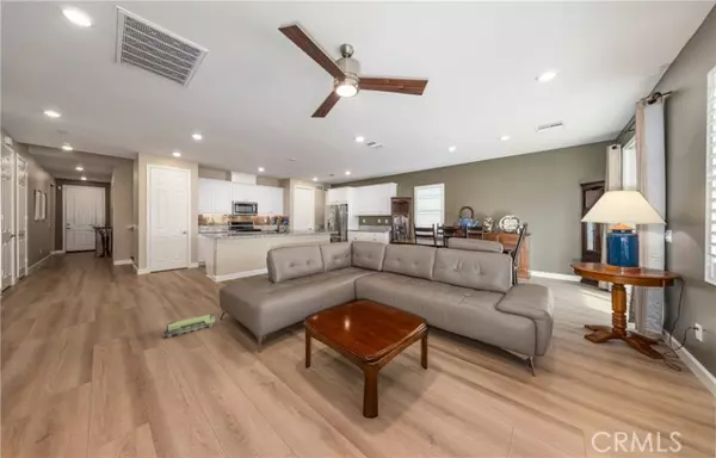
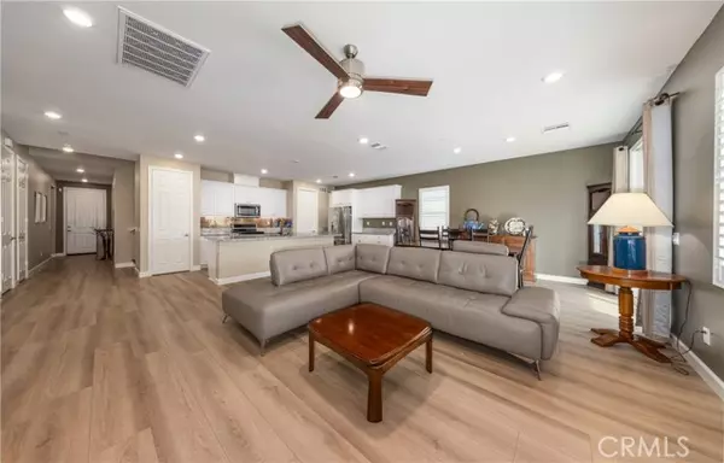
- toy train [161,312,217,339]
